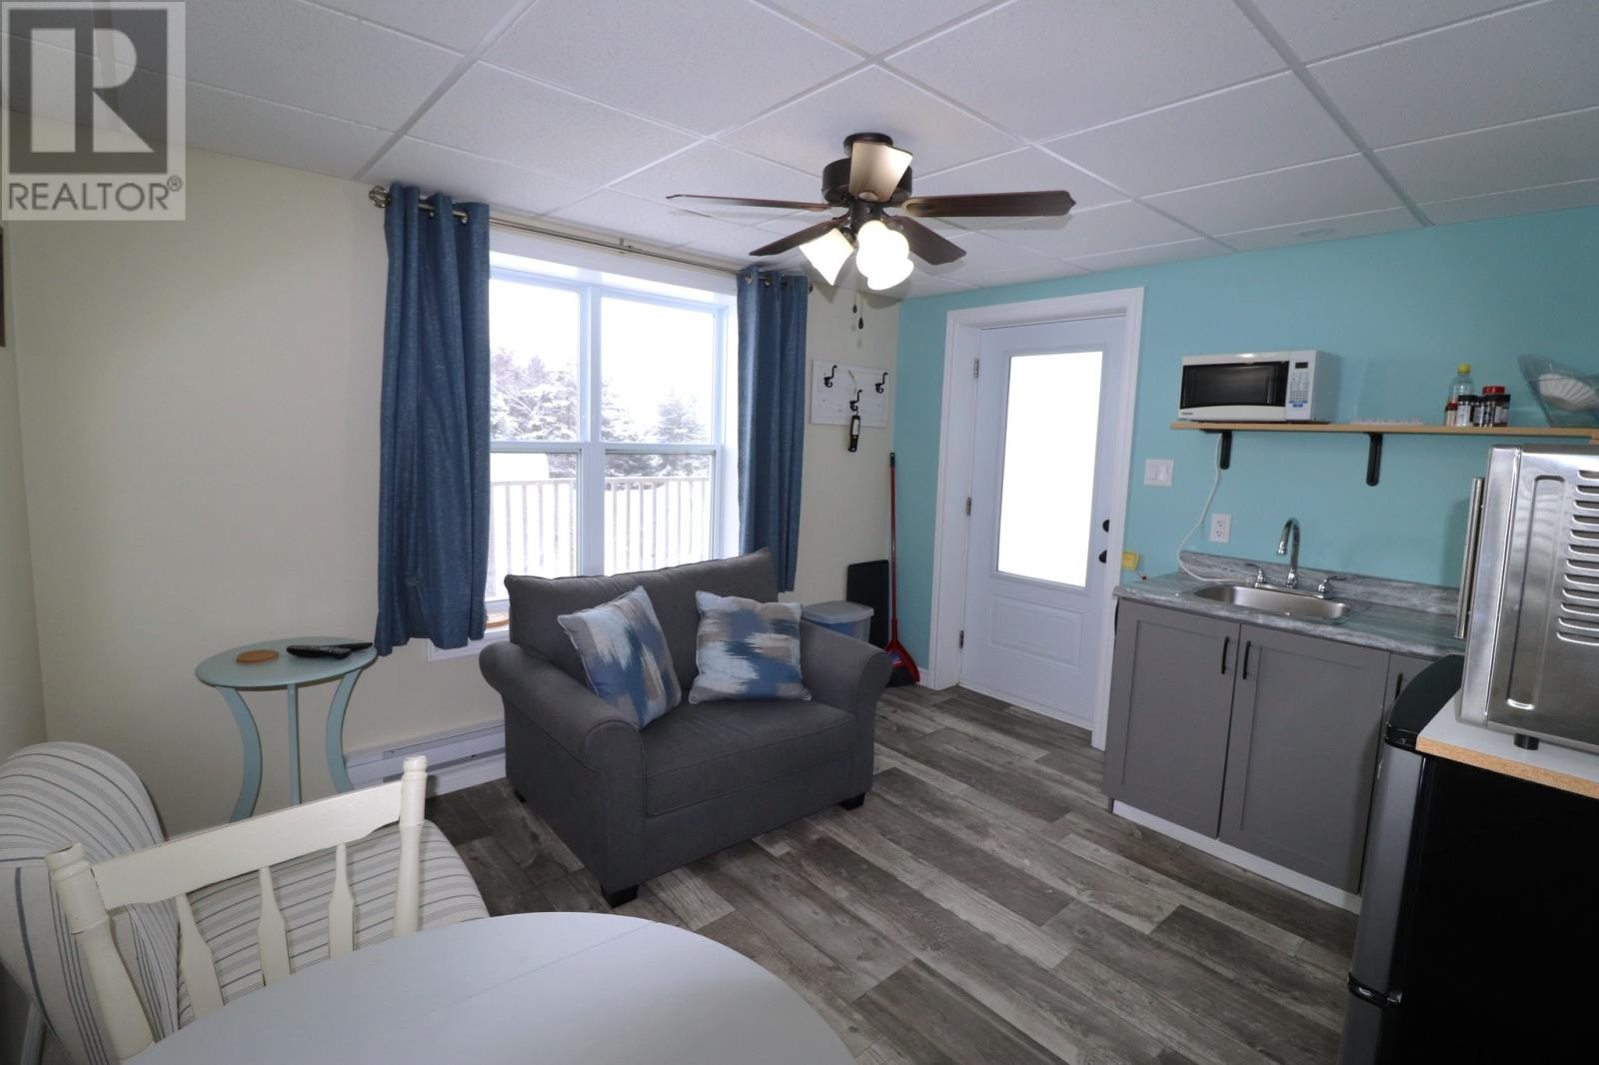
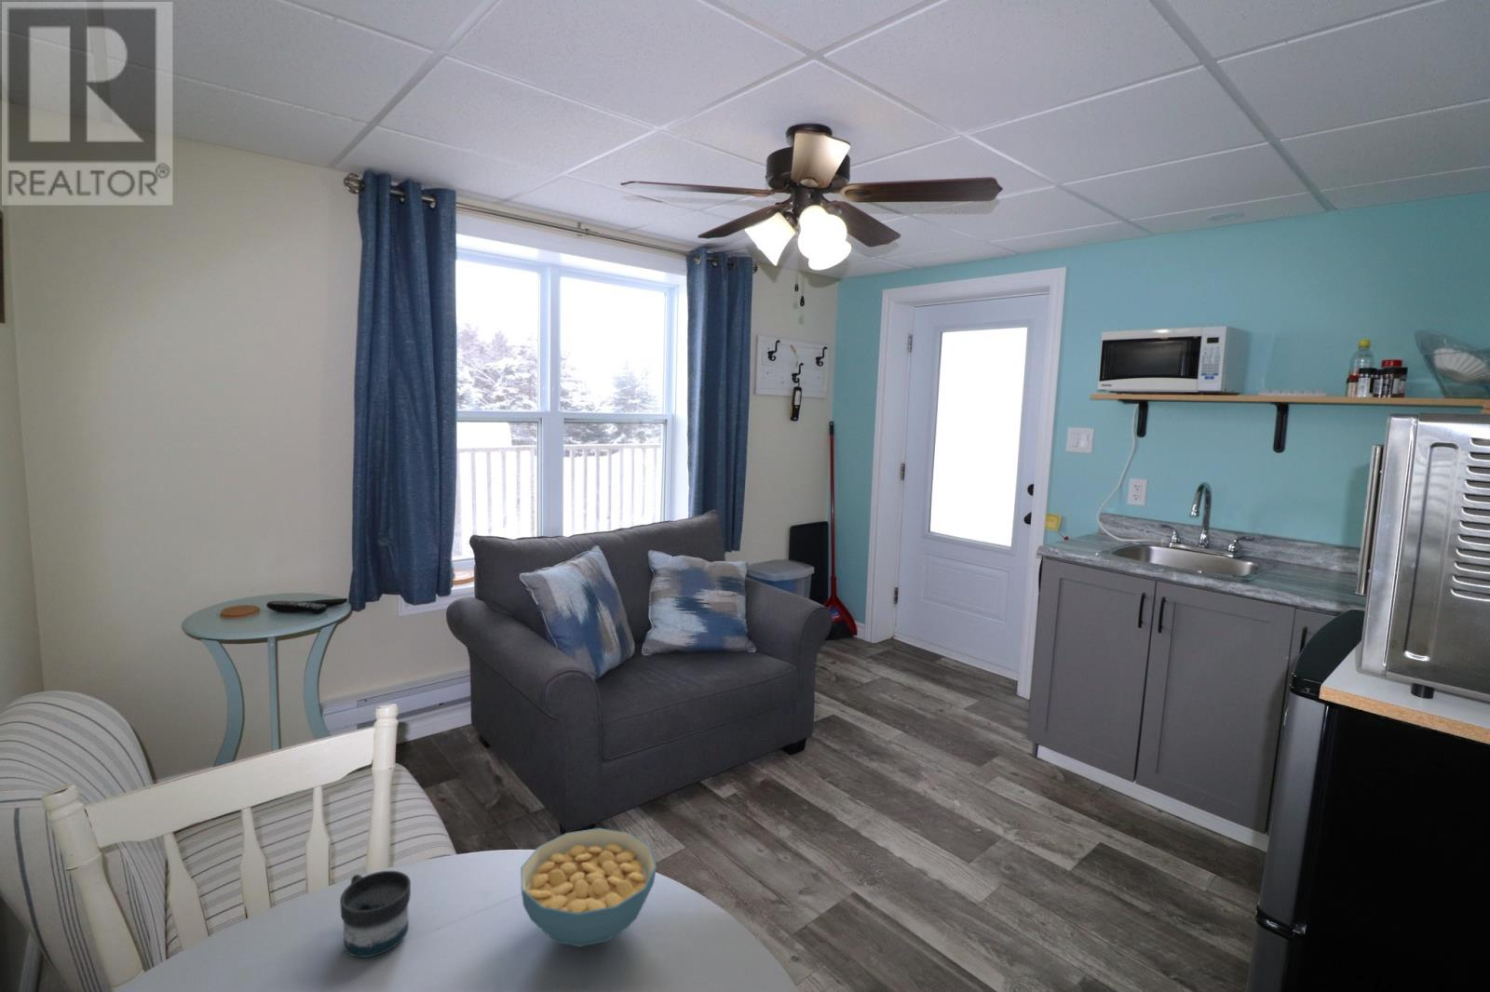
+ mug [339,870,412,959]
+ cereal bowl [520,827,657,948]
